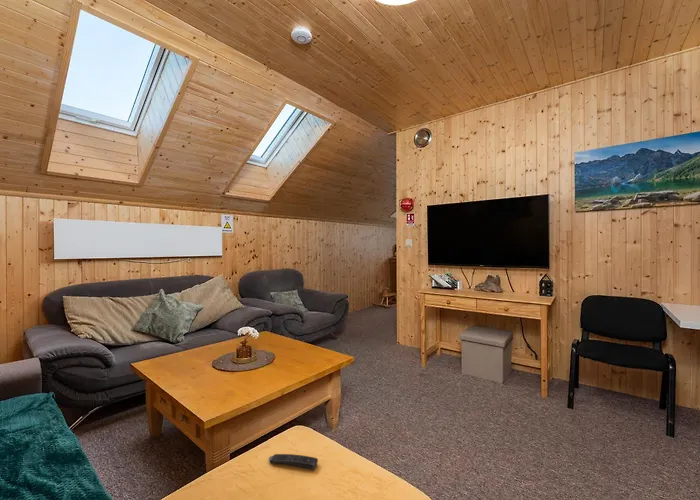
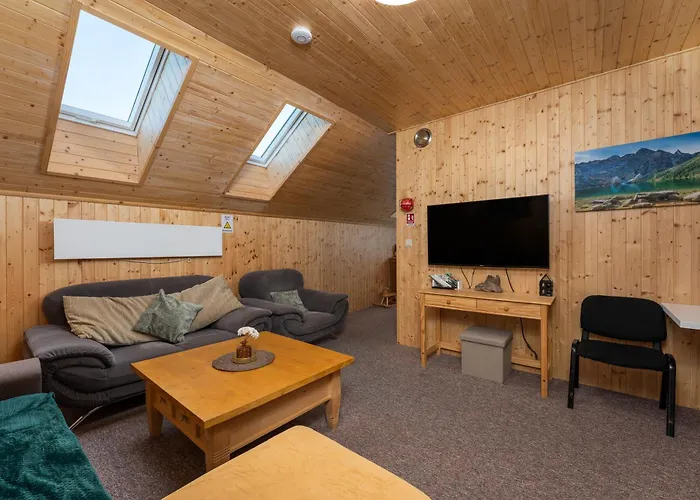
- remote control [268,453,319,471]
